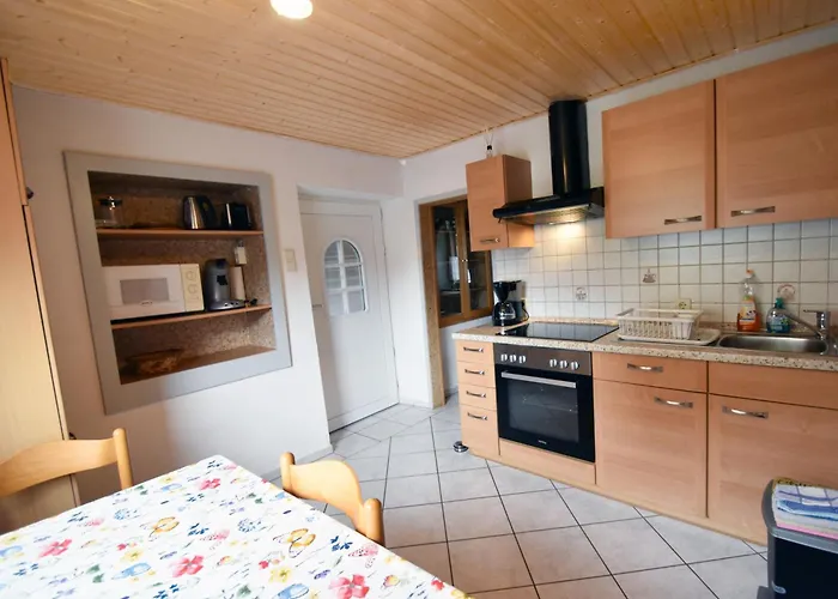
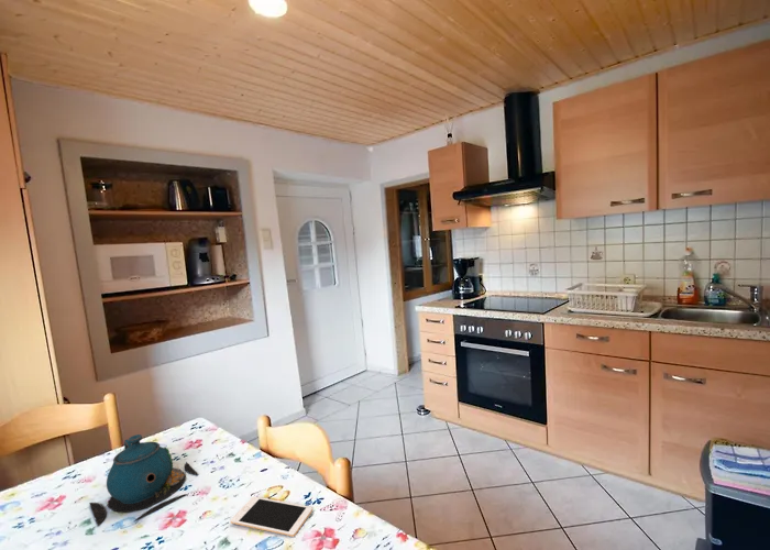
+ cell phone [230,496,314,538]
+ teapot [88,433,199,527]
